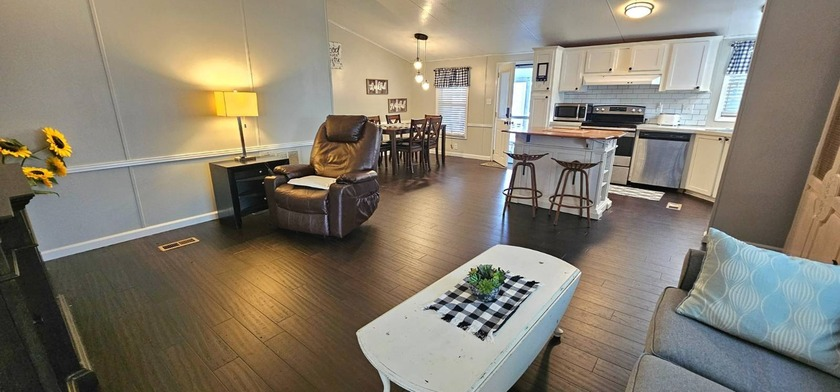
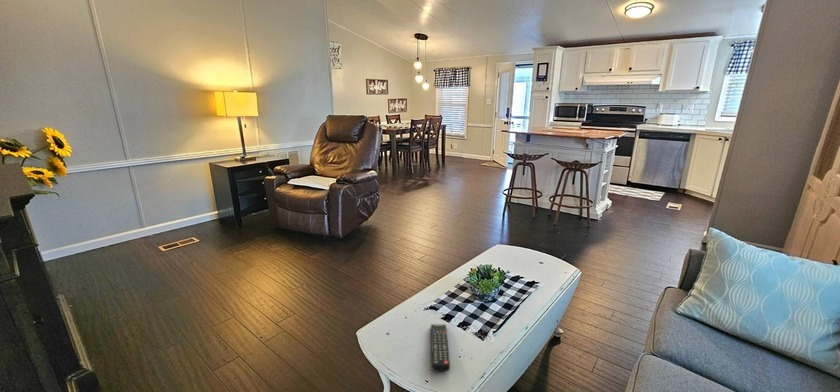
+ remote control [430,323,451,373]
